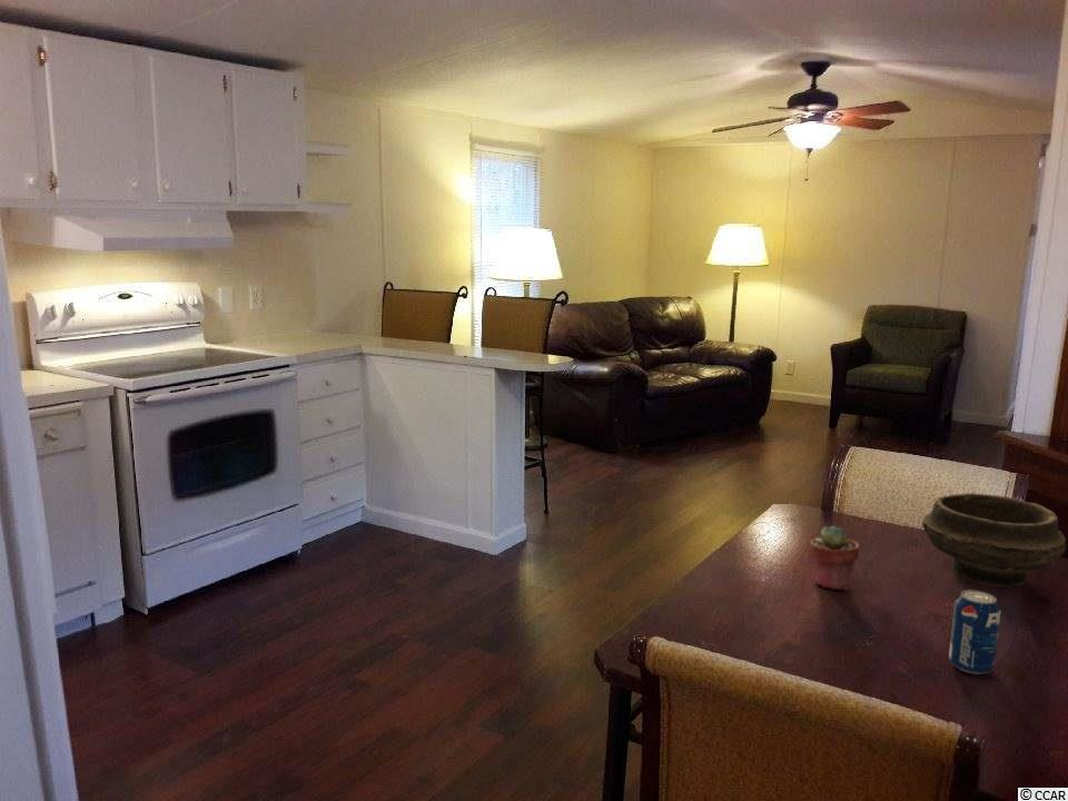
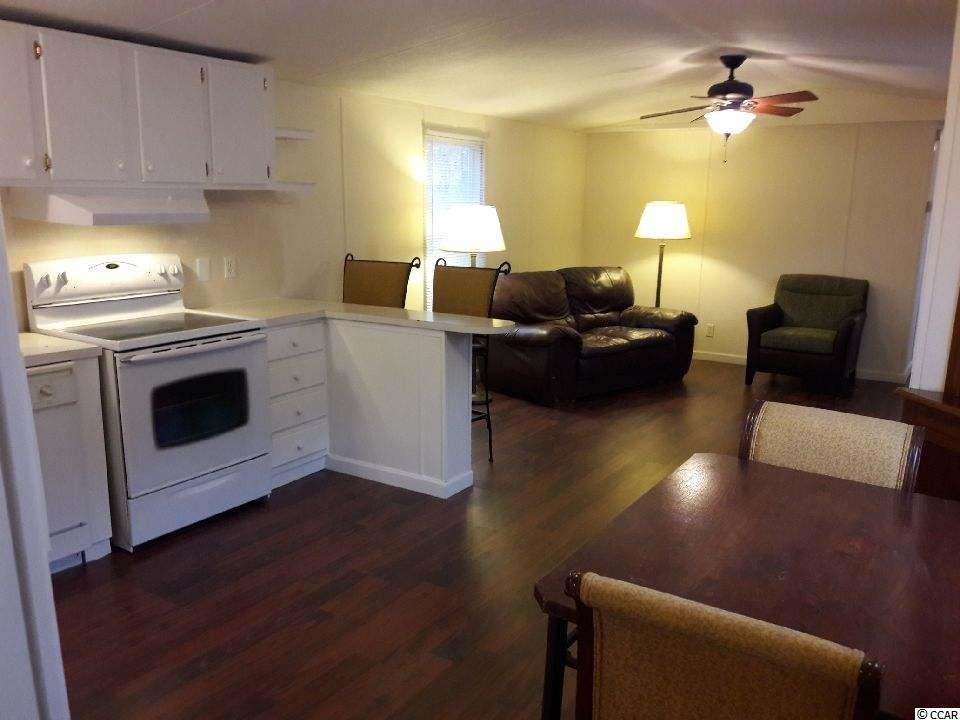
- beverage can [948,589,1001,675]
- bowl [921,493,1067,589]
- potted succulent [809,525,860,592]
